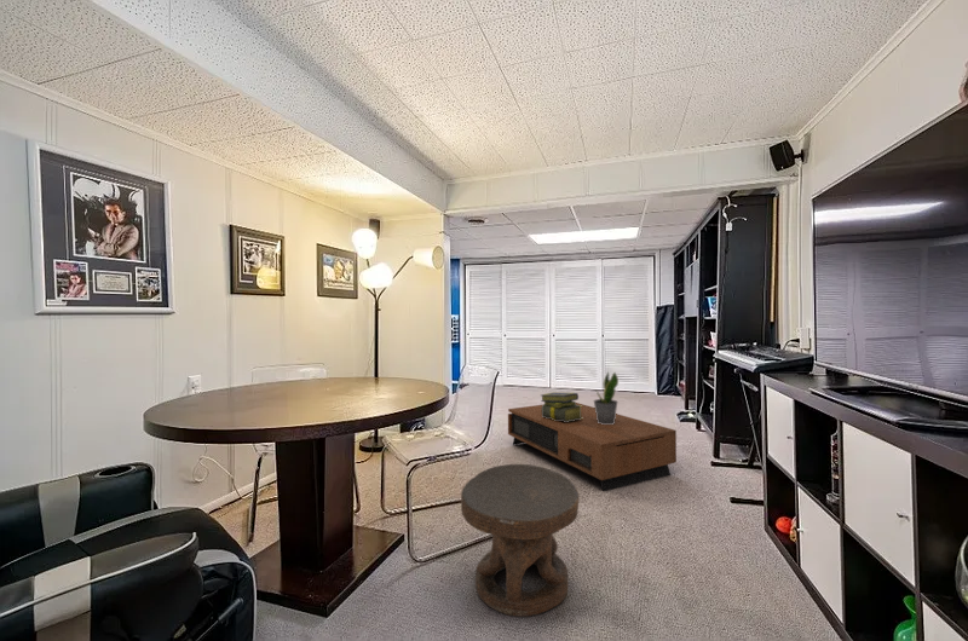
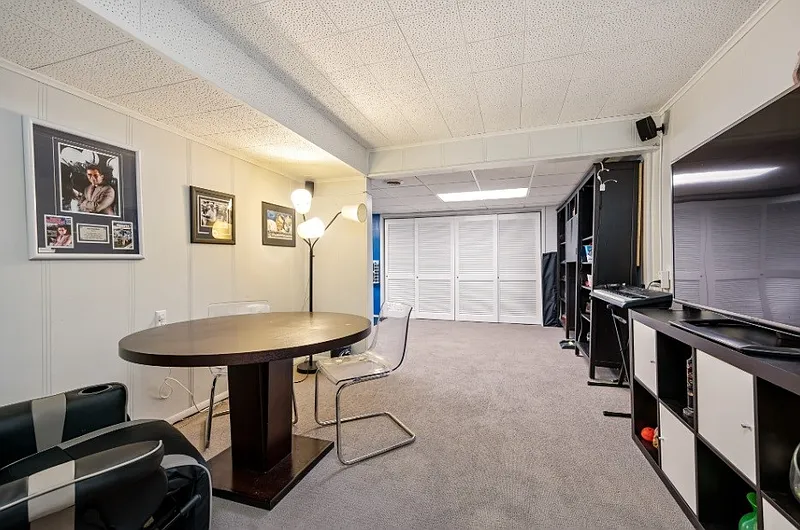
- potted plant [593,370,620,425]
- carved stool [460,463,580,618]
- coffee table [507,402,678,492]
- stack of books [540,391,583,422]
